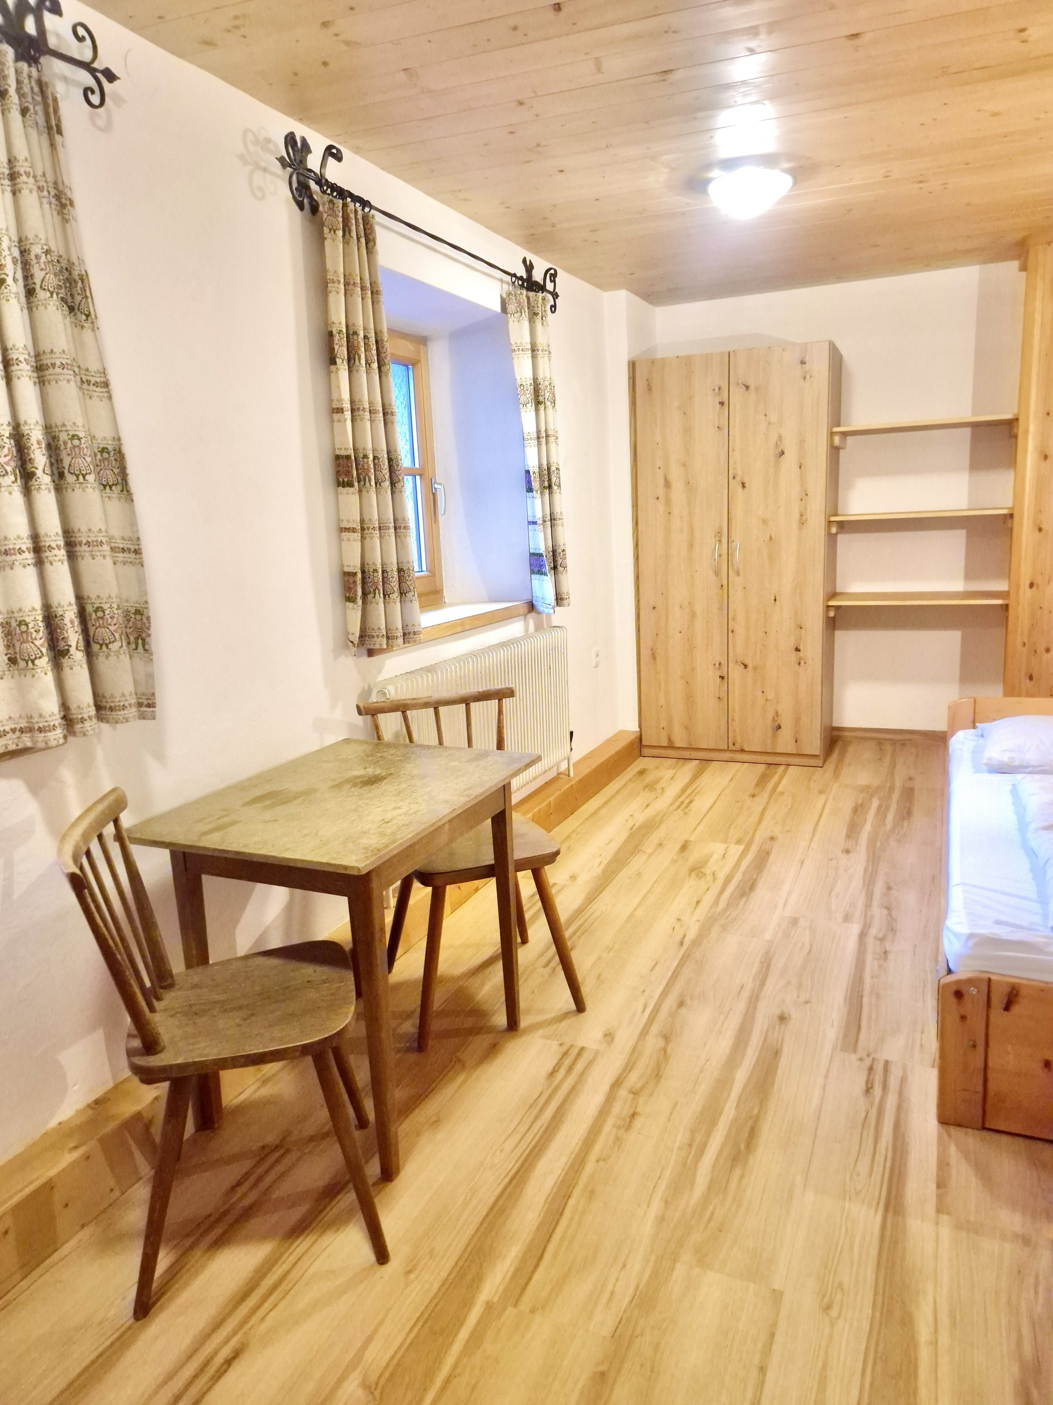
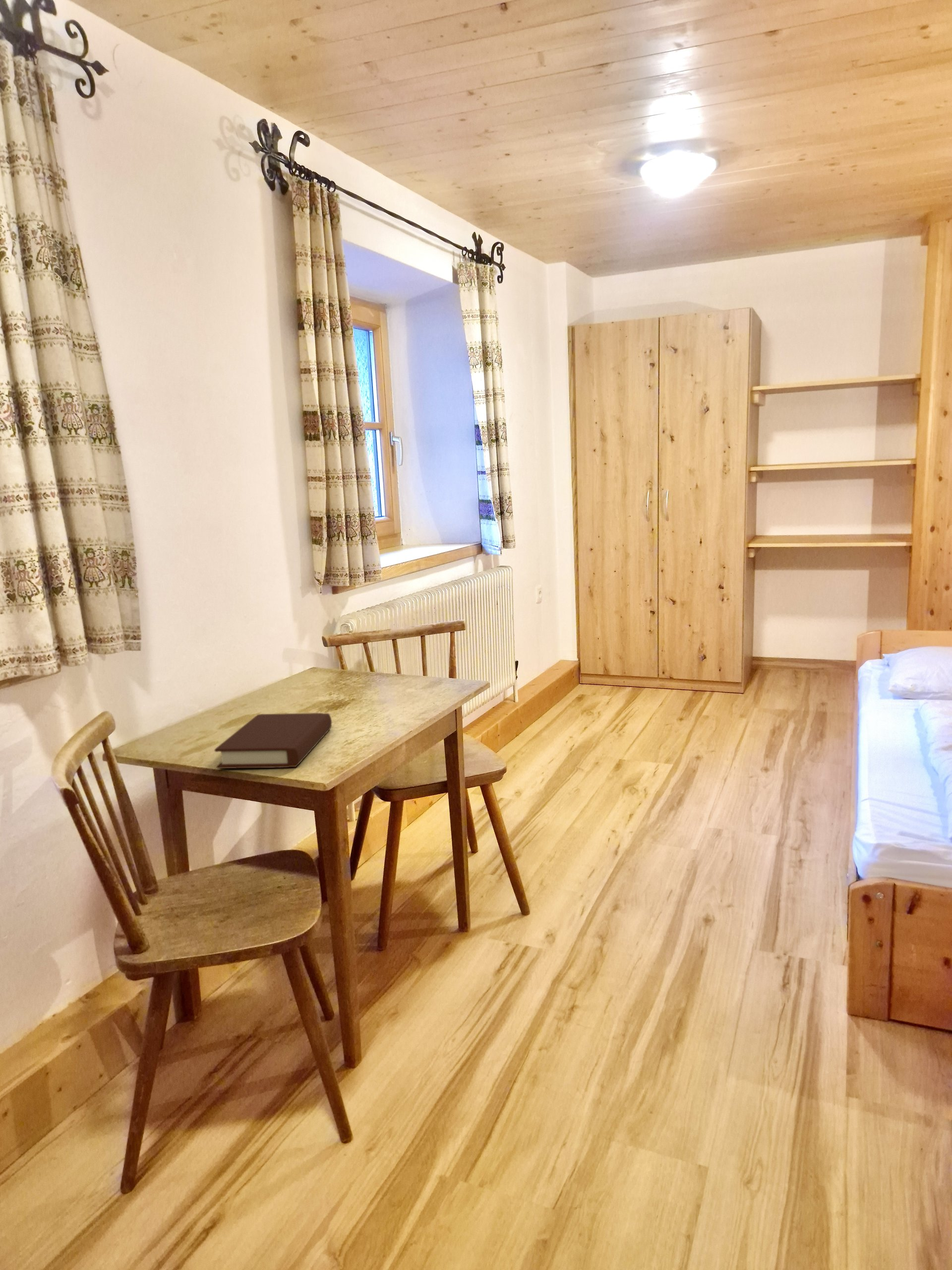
+ book [214,712,332,769]
